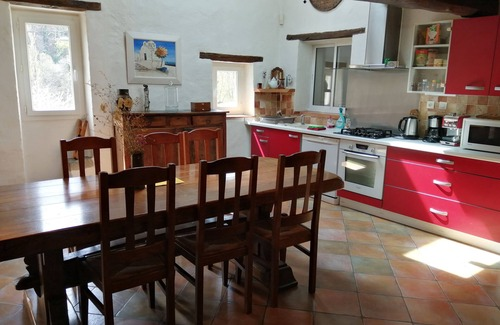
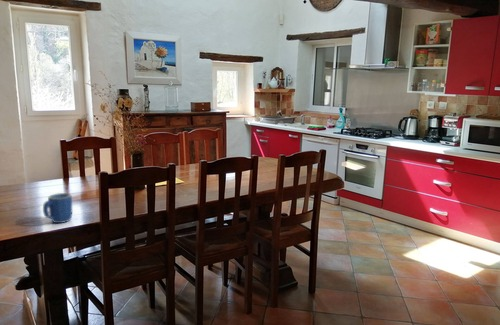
+ mug [42,192,73,224]
